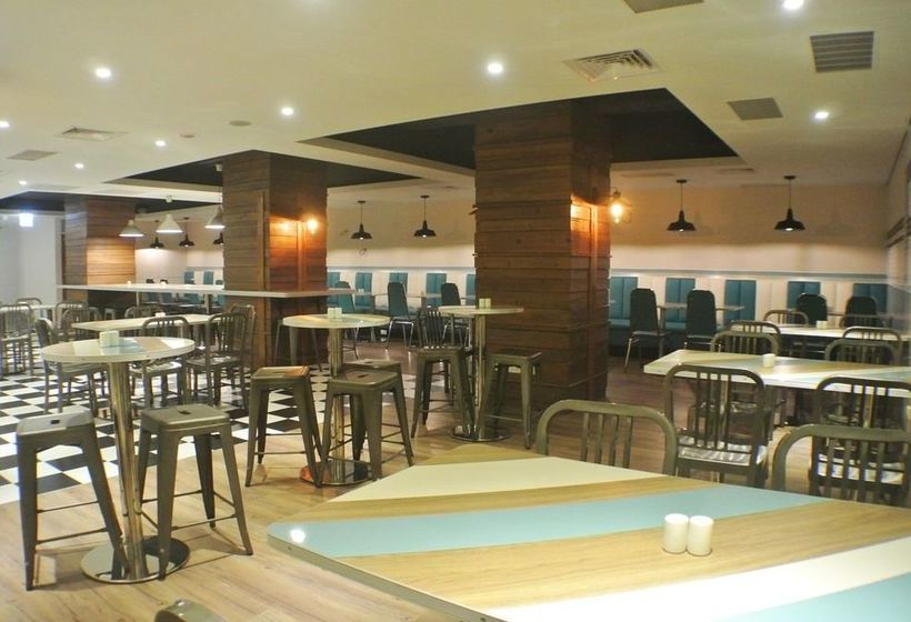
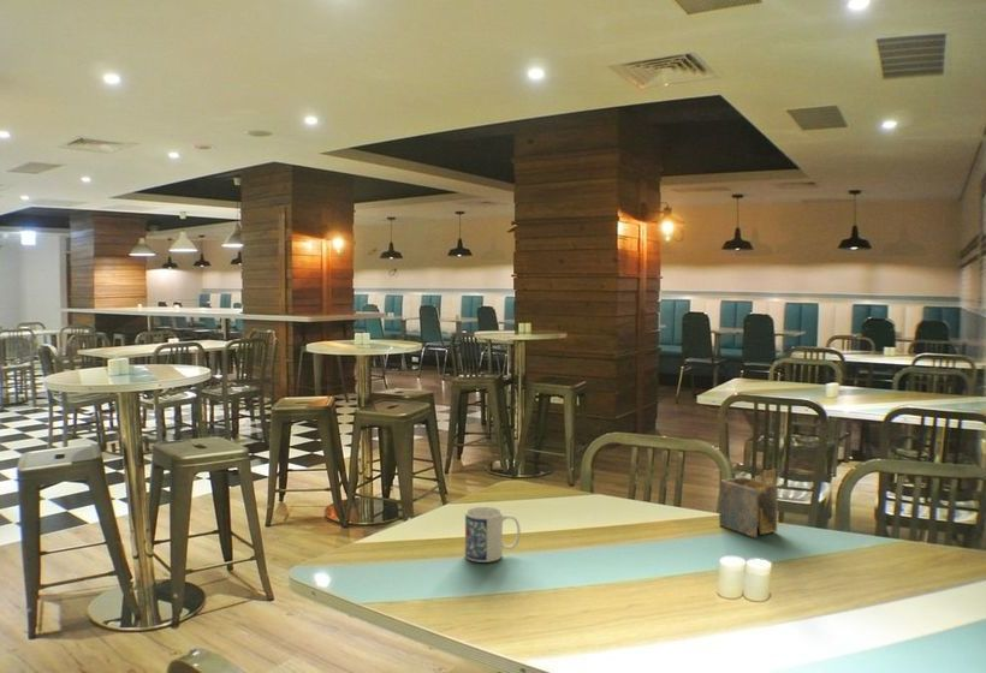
+ napkin holder [718,467,779,538]
+ mug [464,506,522,564]
